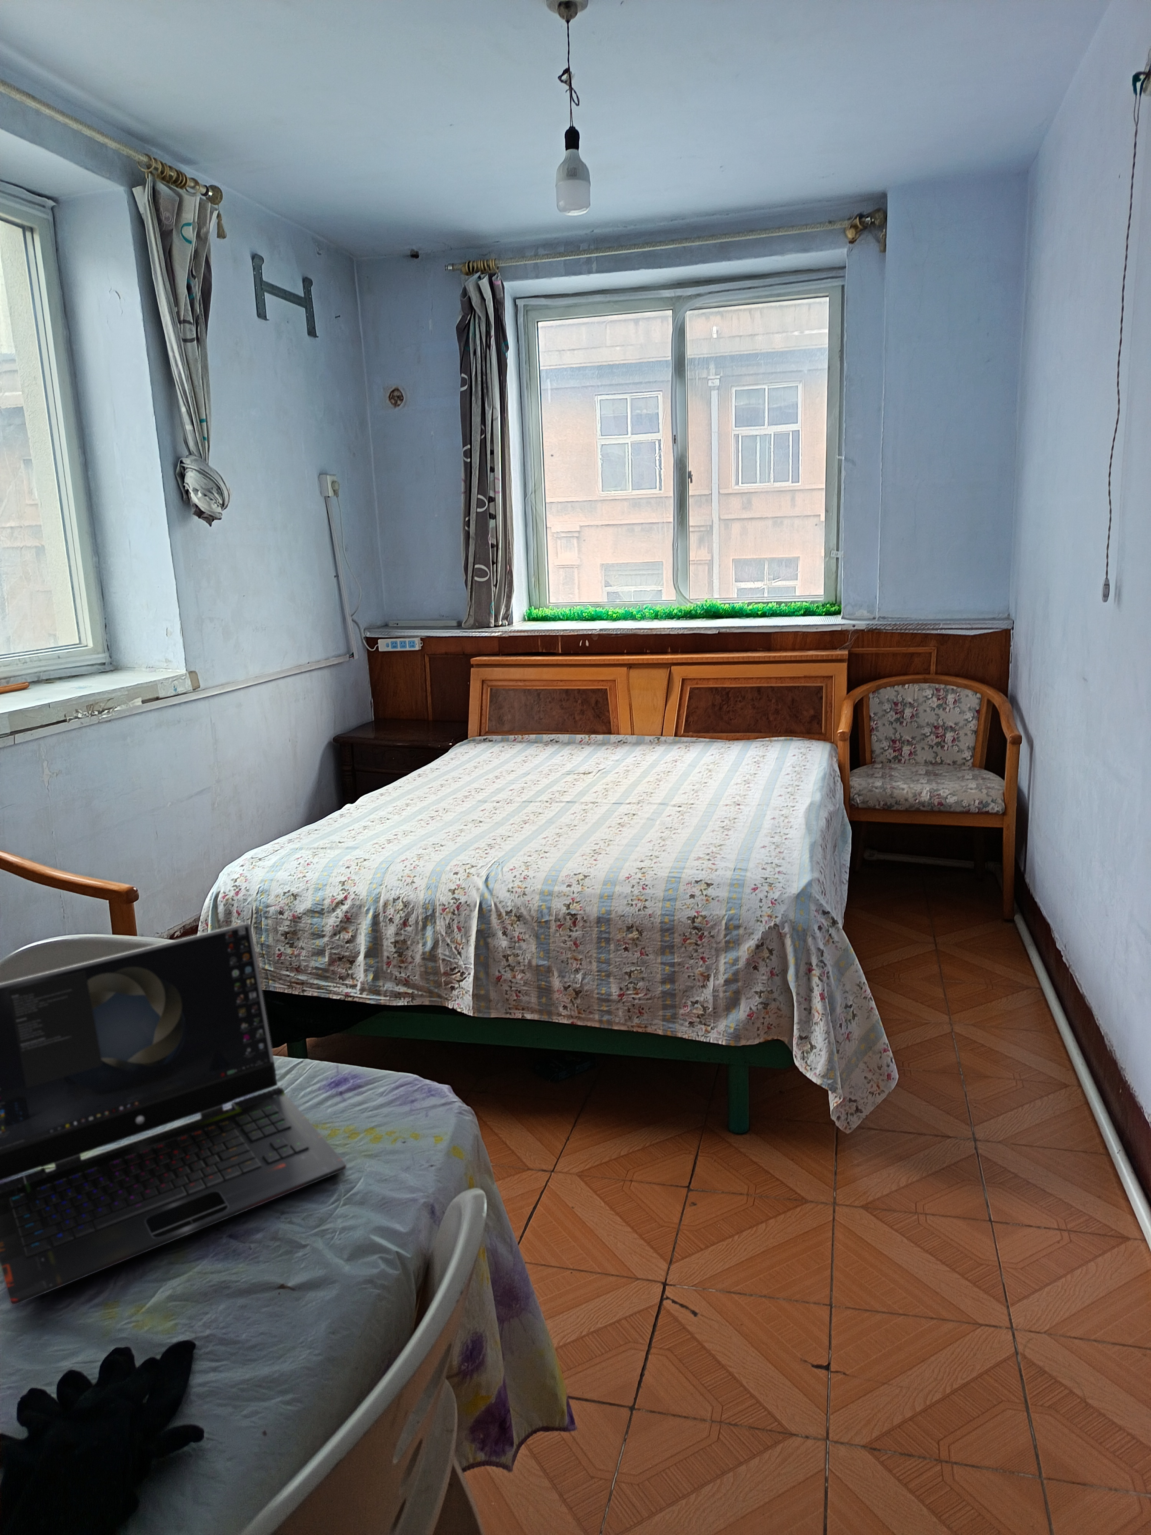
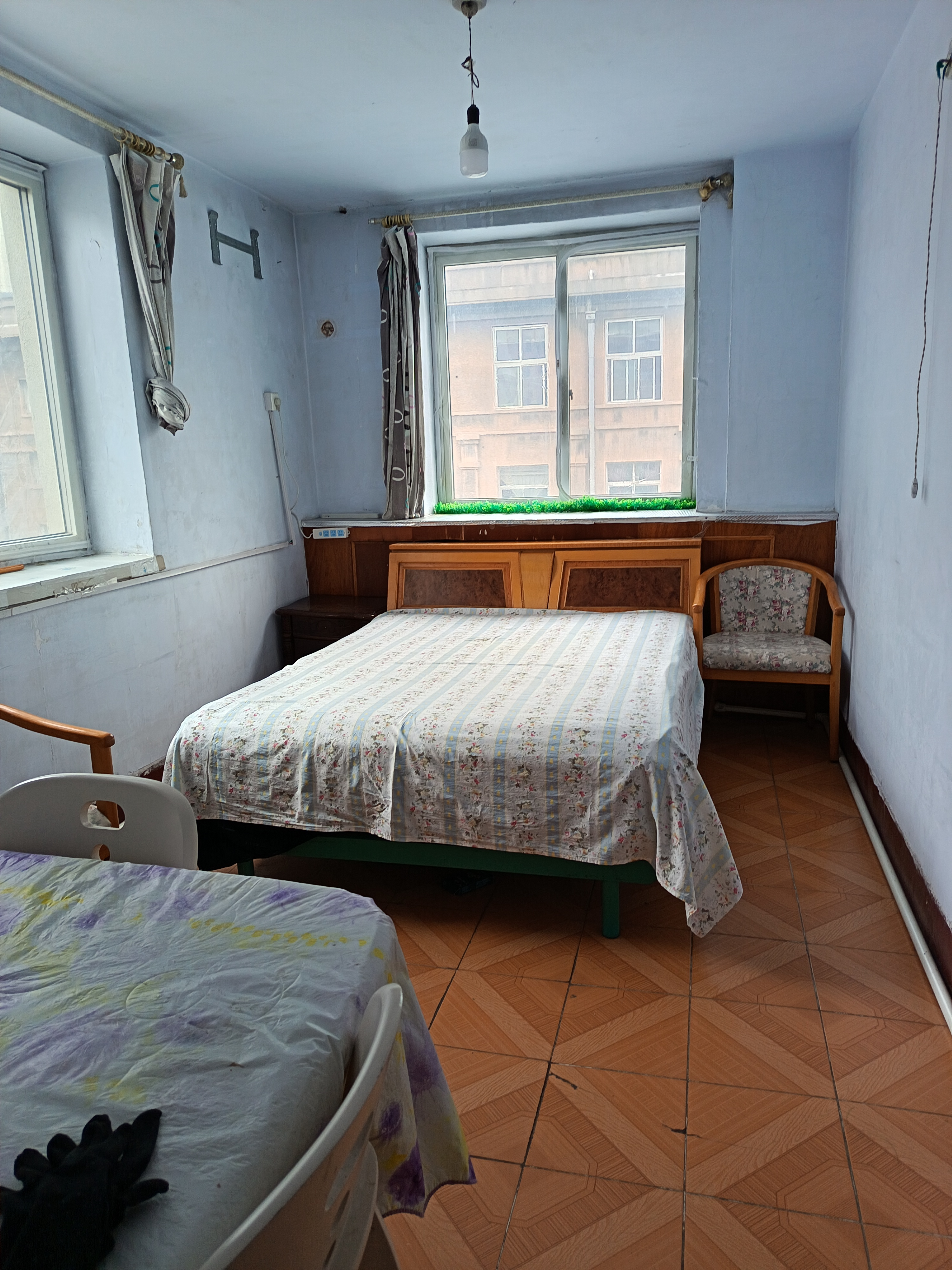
- laptop computer [0,922,347,1305]
